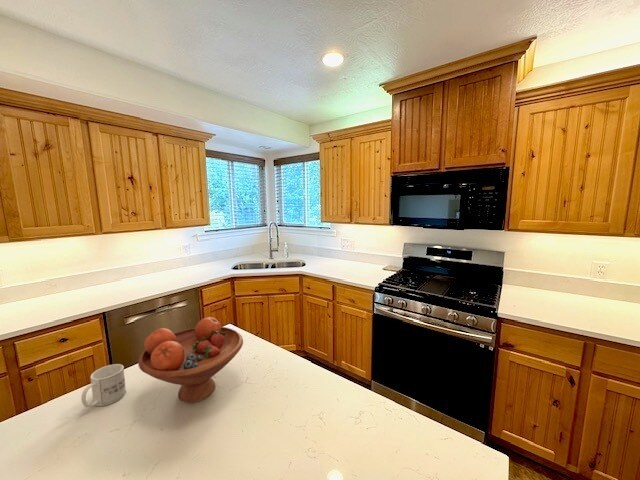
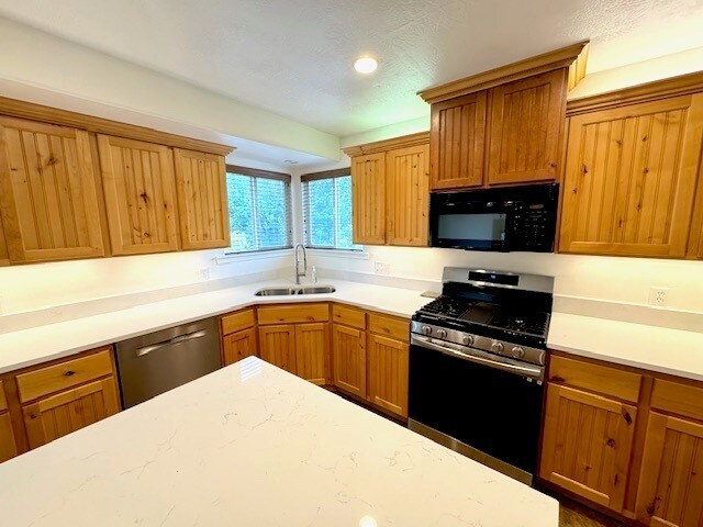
- mug [80,363,127,408]
- fruit bowl [137,316,244,404]
